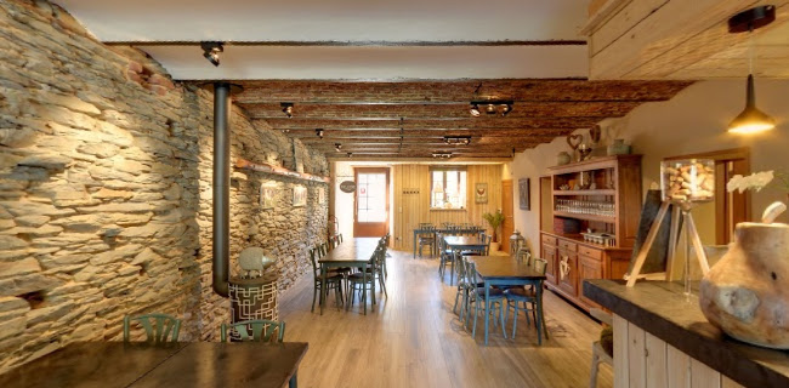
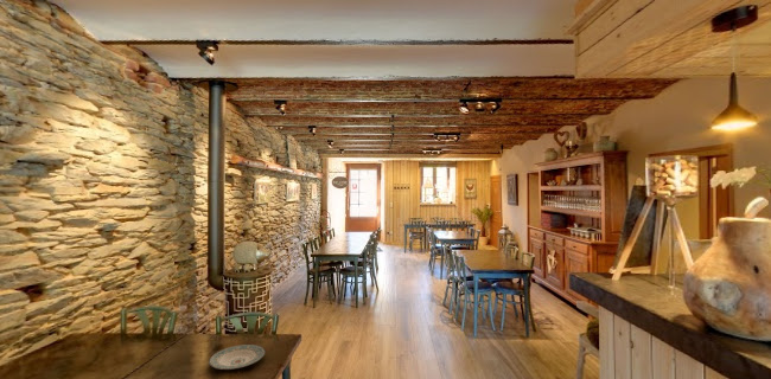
+ plate [208,343,266,371]
